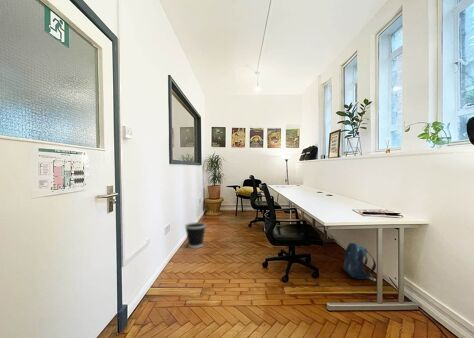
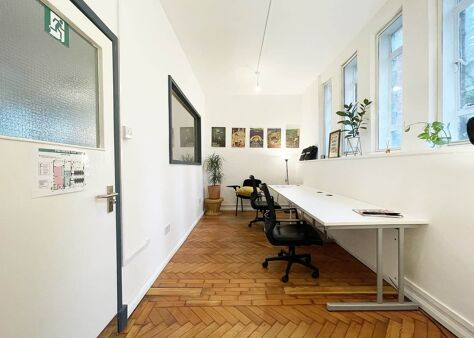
- backpack [343,242,377,282]
- wastebasket [184,221,207,249]
